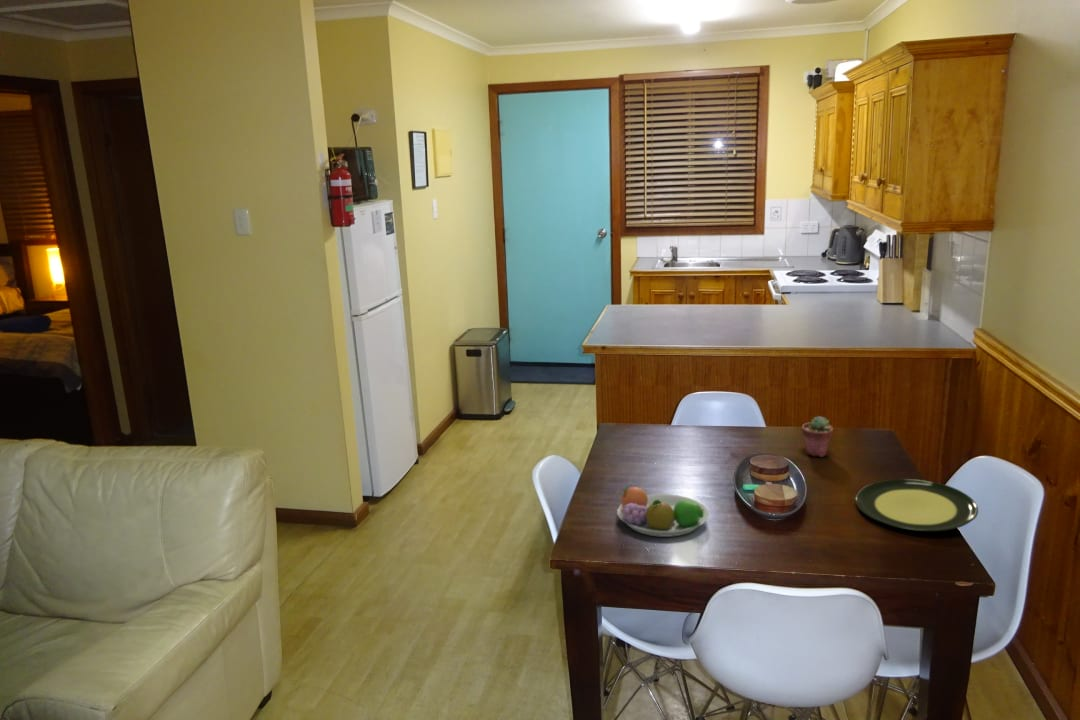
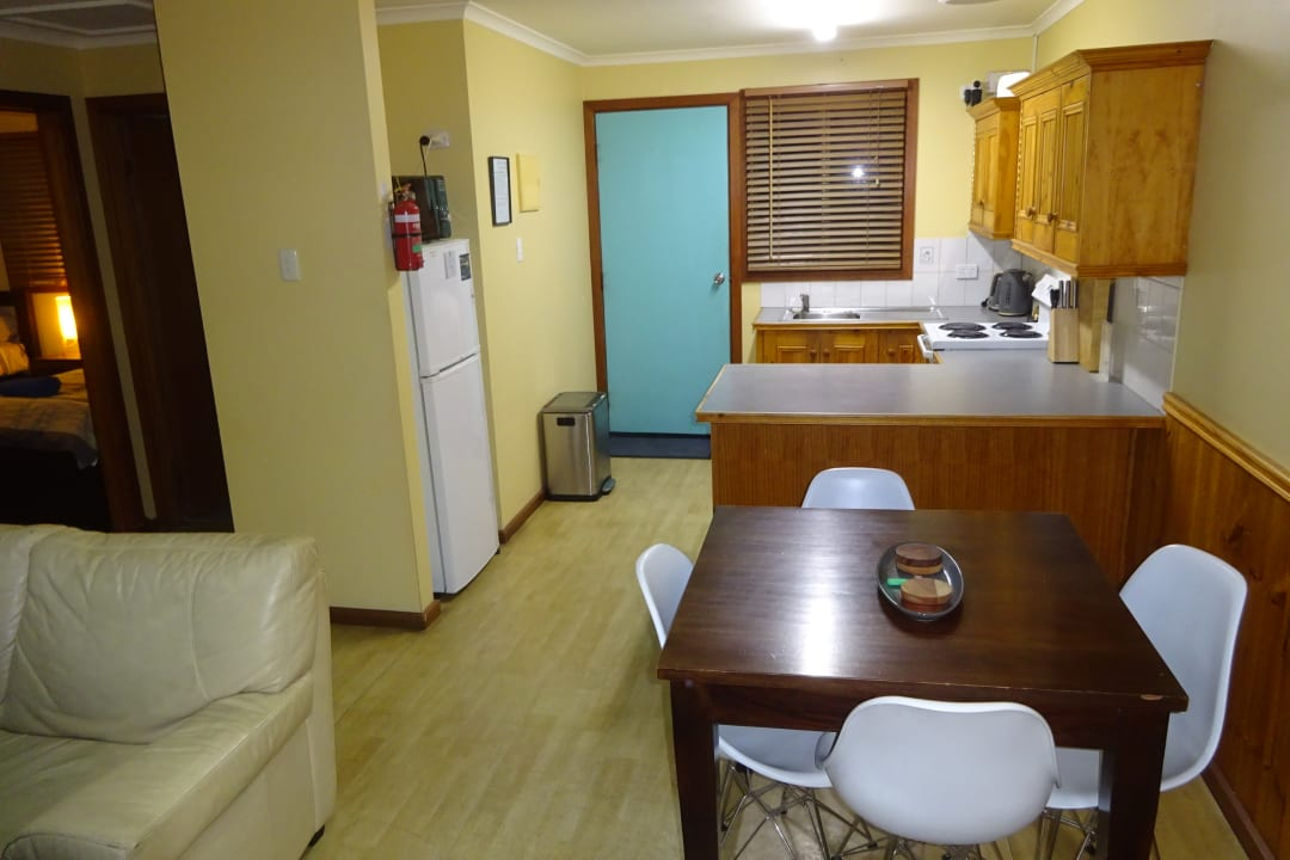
- plate [854,478,979,532]
- potted succulent [801,415,834,458]
- fruit bowl [616,485,710,538]
